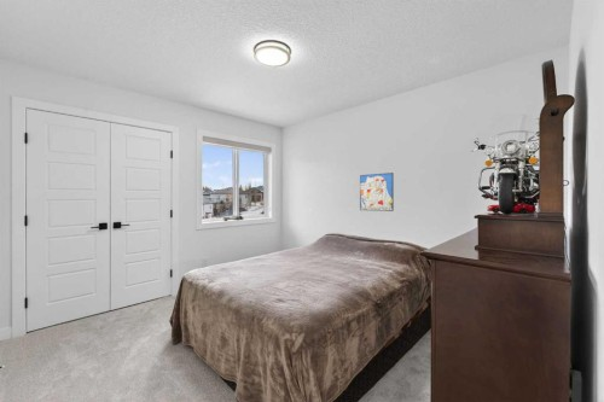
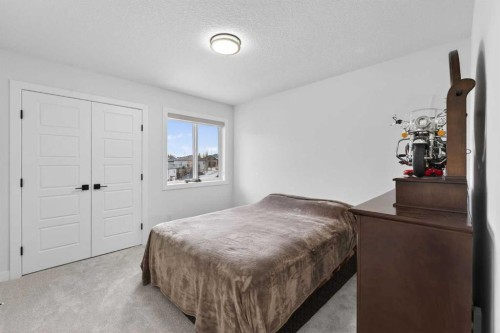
- wall art [359,171,395,212]
